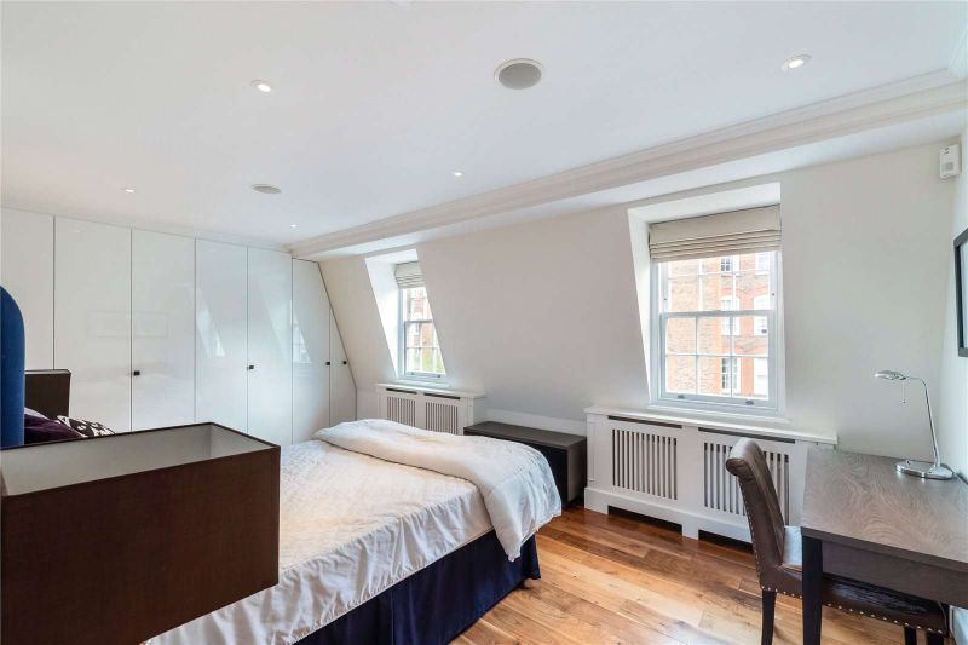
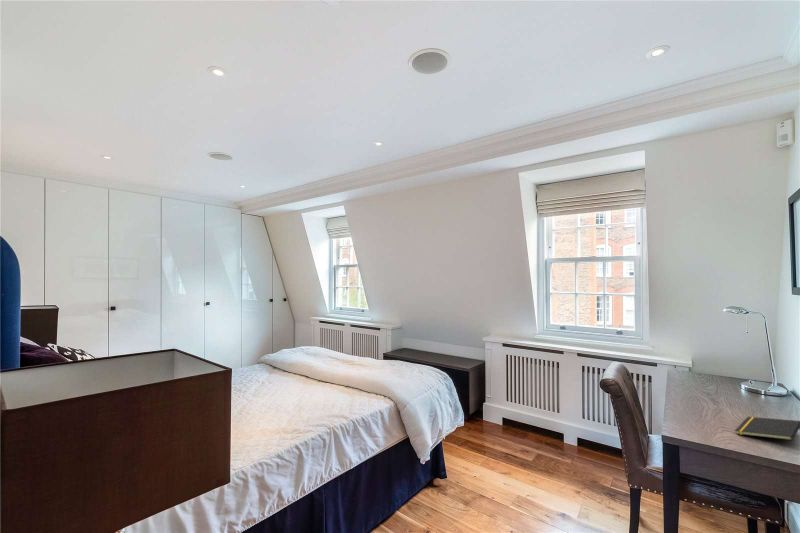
+ notepad [734,416,800,441]
